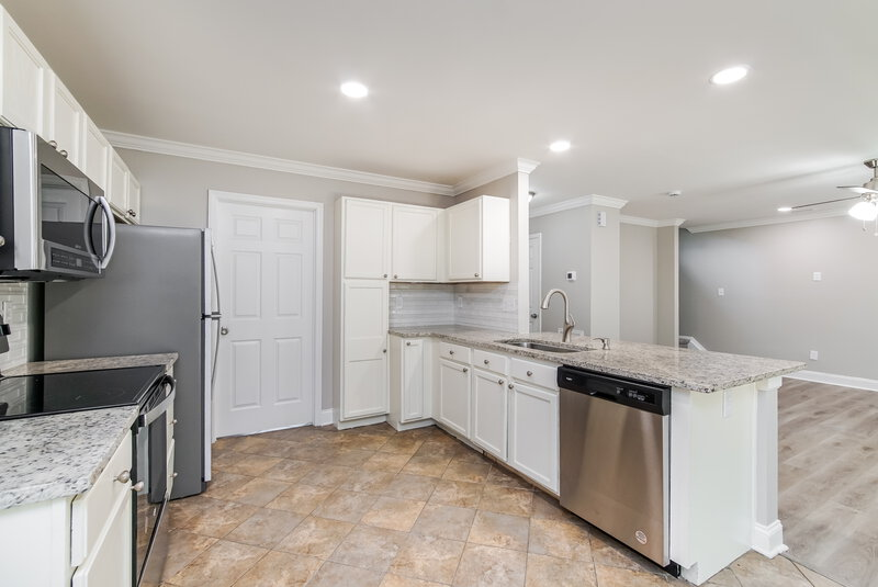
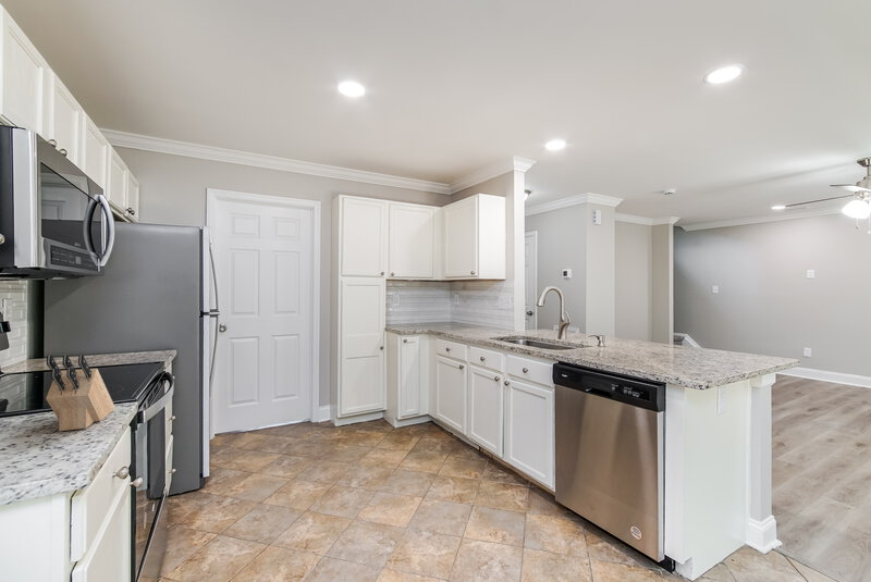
+ knife block [45,354,115,432]
